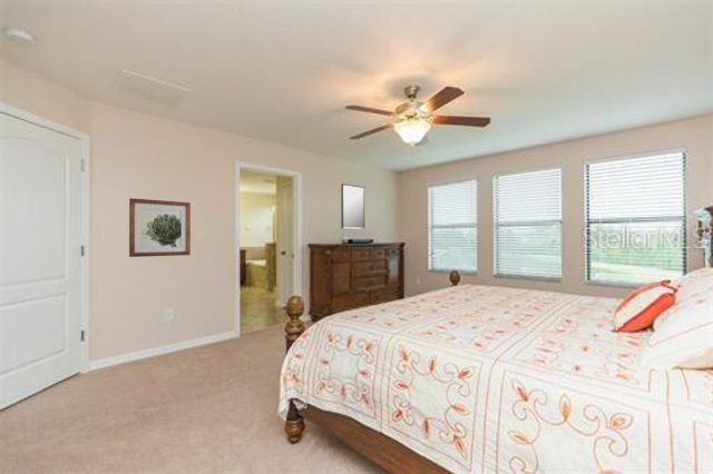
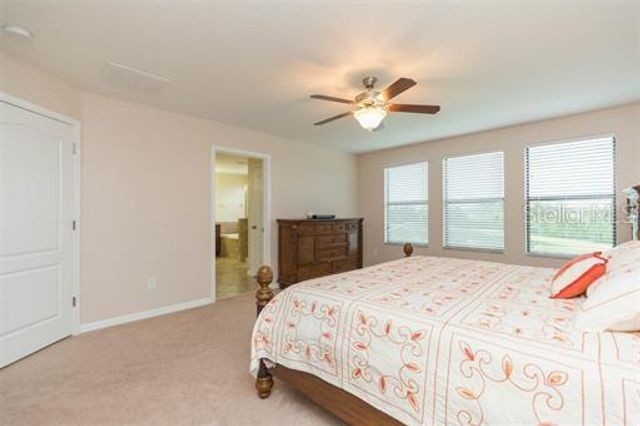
- wall art [128,197,192,258]
- home mirror [340,182,367,230]
